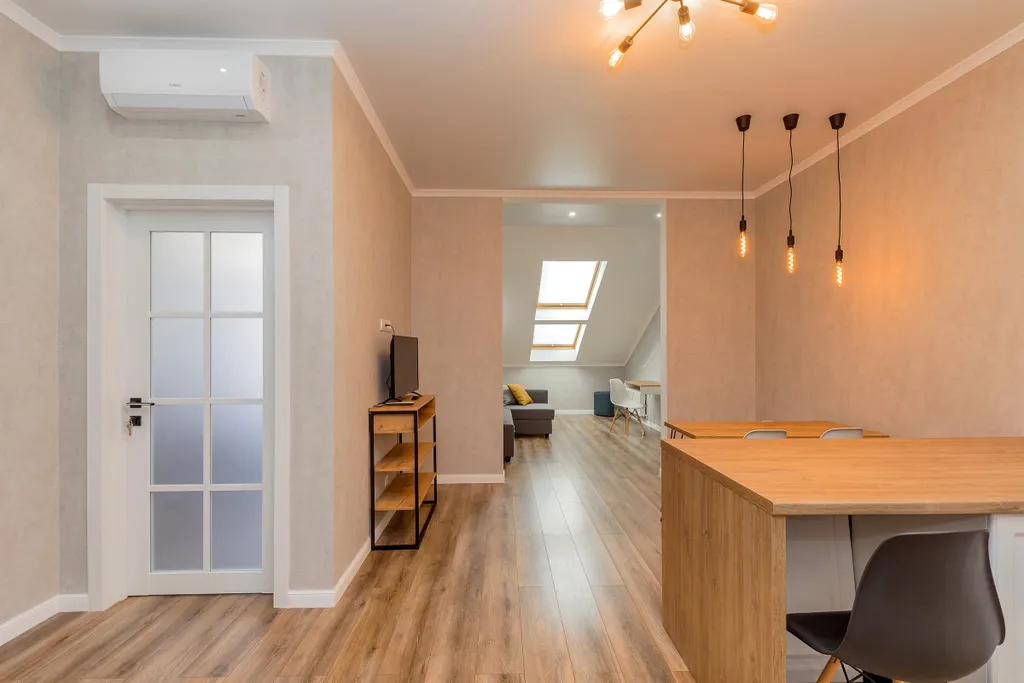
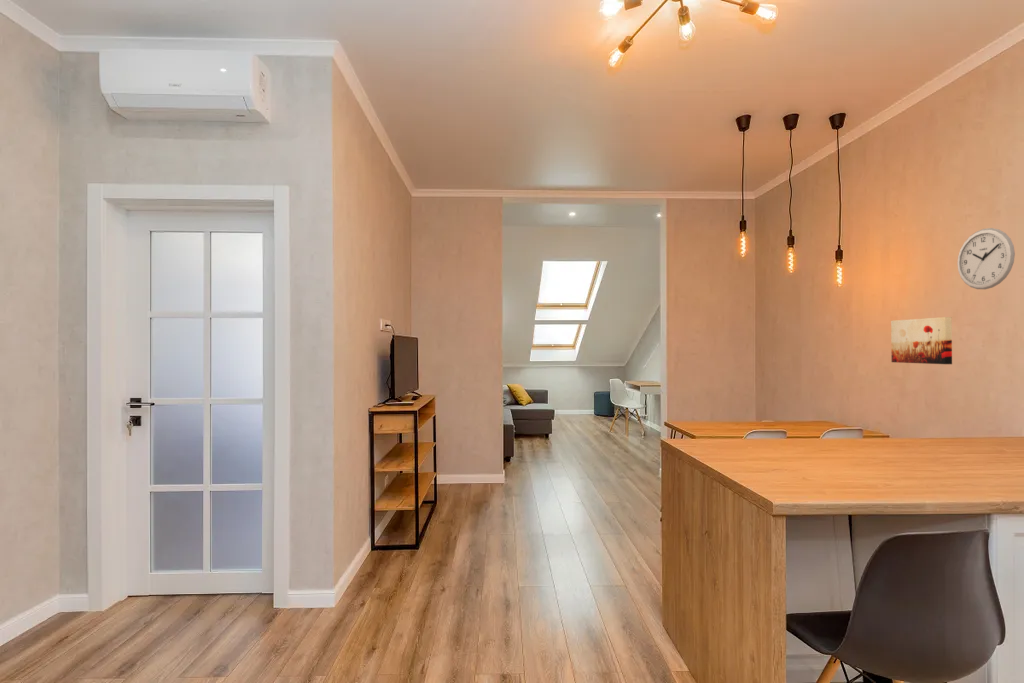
+ wall art [890,316,953,365]
+ wall clock [956,227,1016,290]
